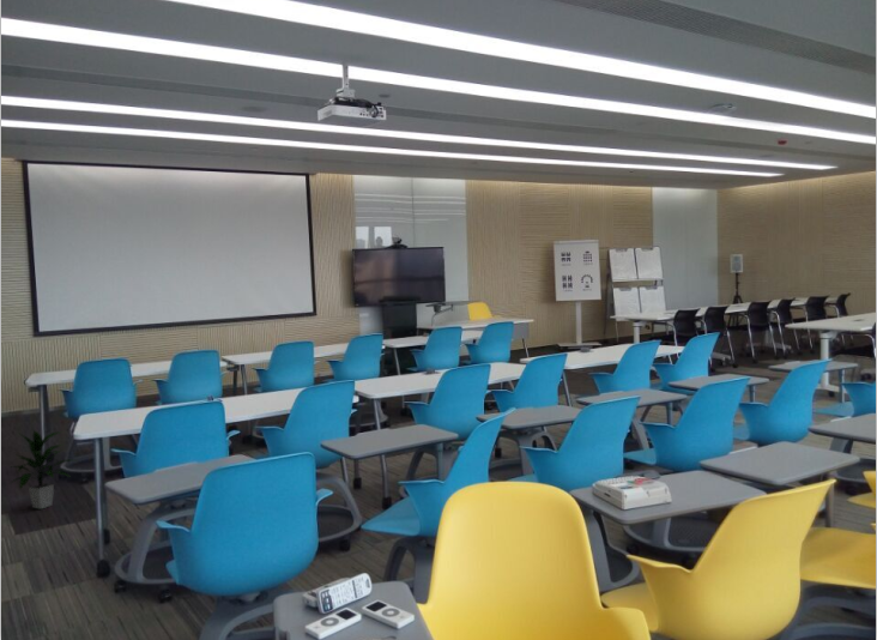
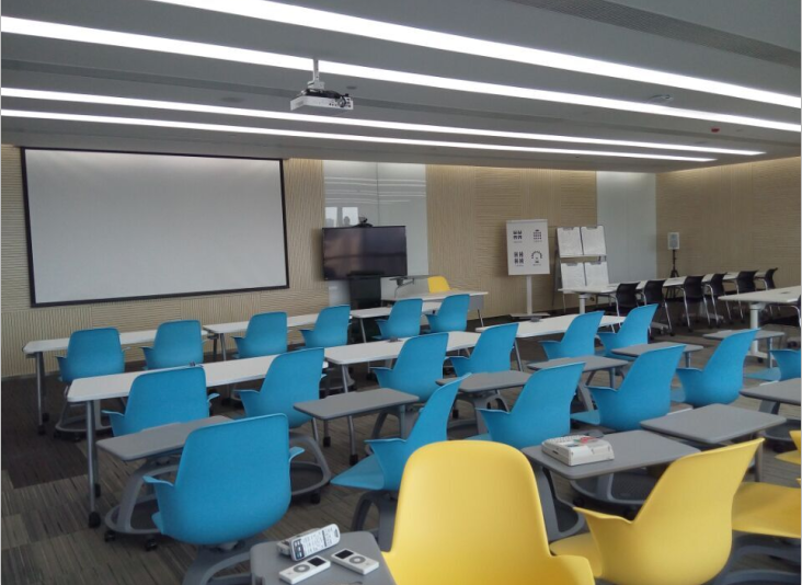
- indoor plant [10,429,79,511]
